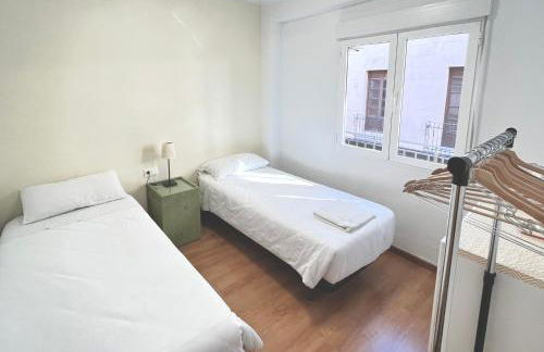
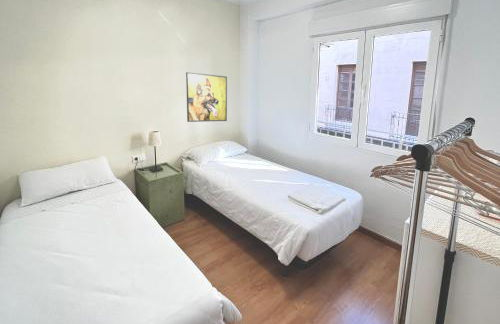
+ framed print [185,71,228,123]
